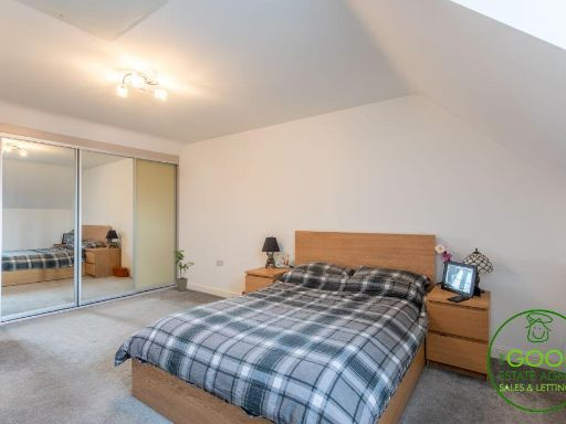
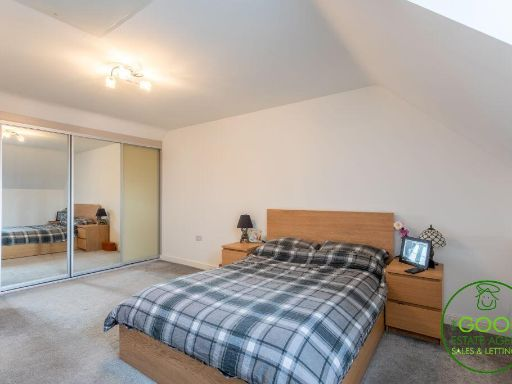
- house plant [172,250,195,293]
